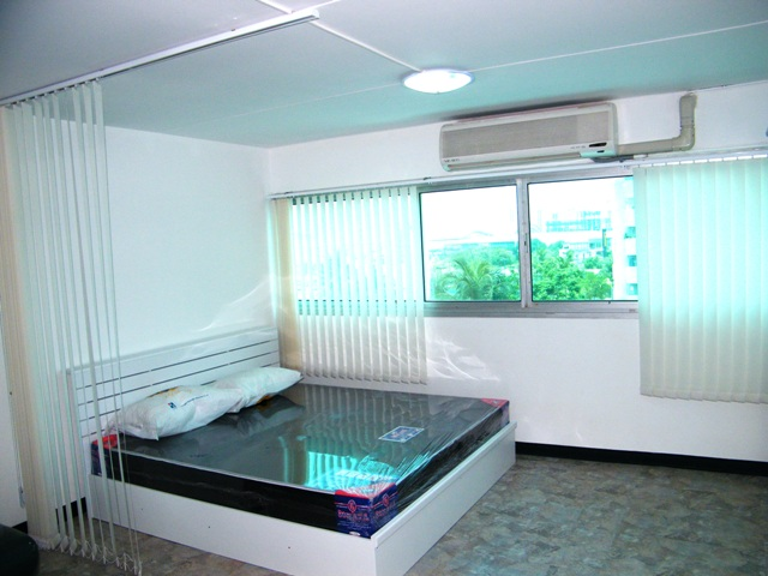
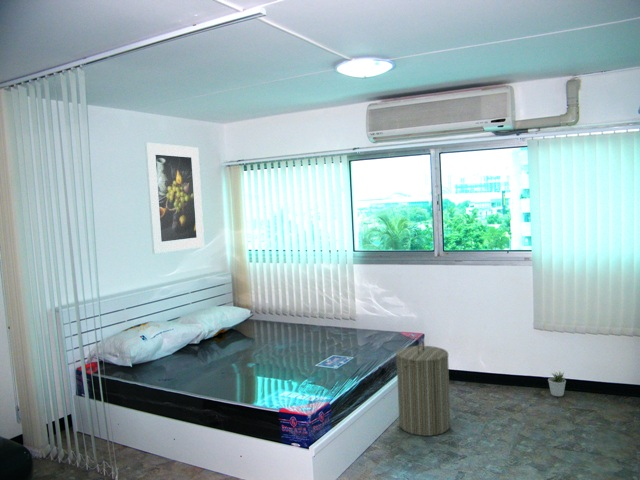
+ potted plant [547,370,567,397]
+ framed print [144,141,205,255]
+ laundry hamper [395,340,451,437]
